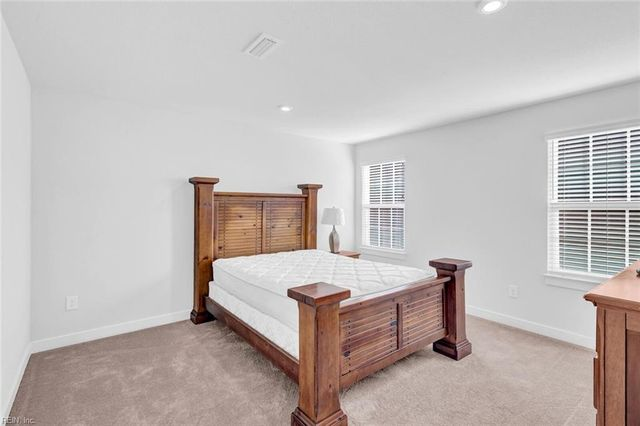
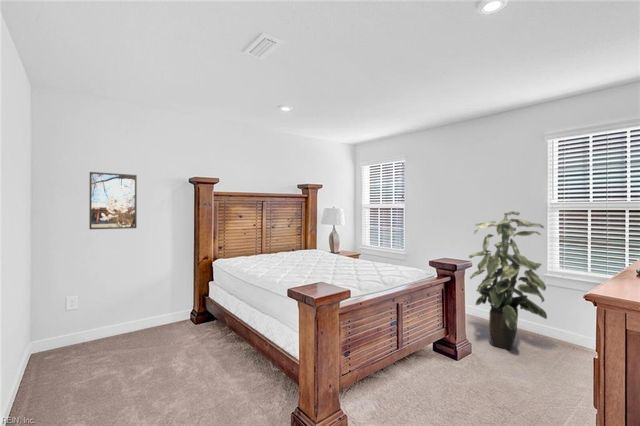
+ indoor plant [468,211,548,351]
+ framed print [88,171,138,230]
